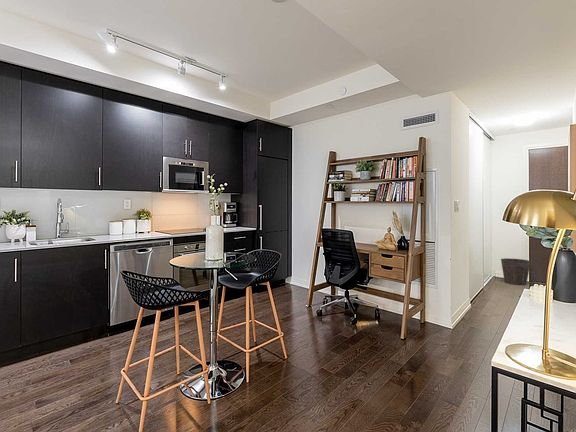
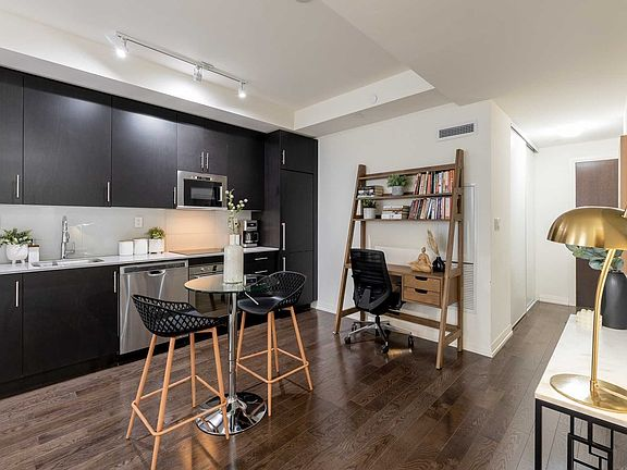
- waste bin [500,257,532,286]
